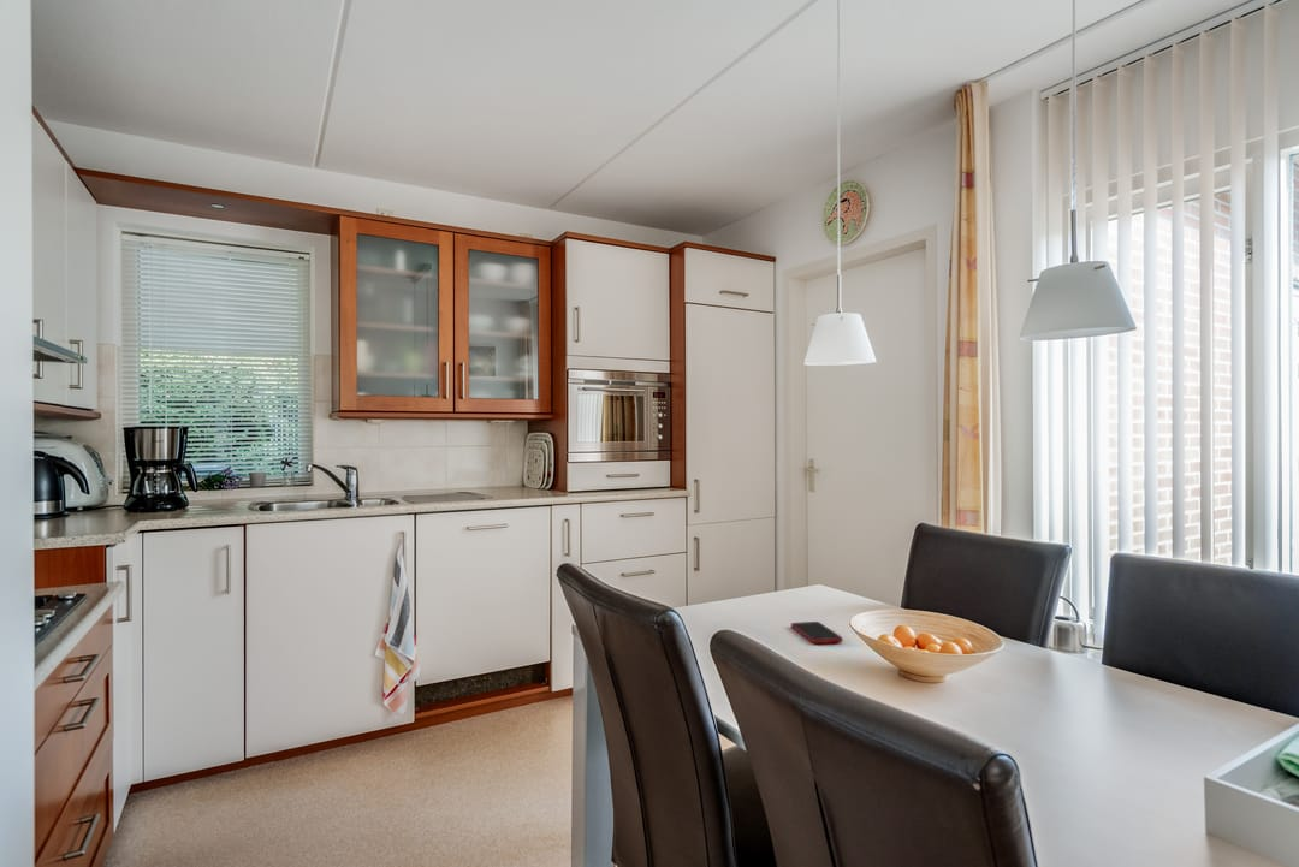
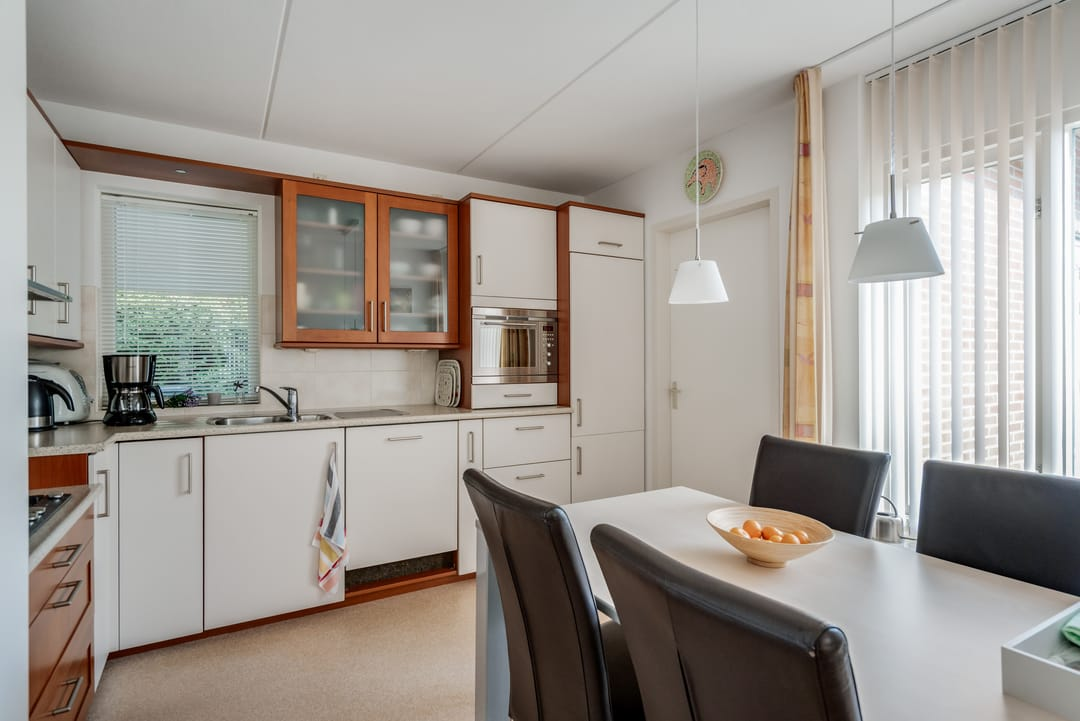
- cell phone [790,620,844,645]
